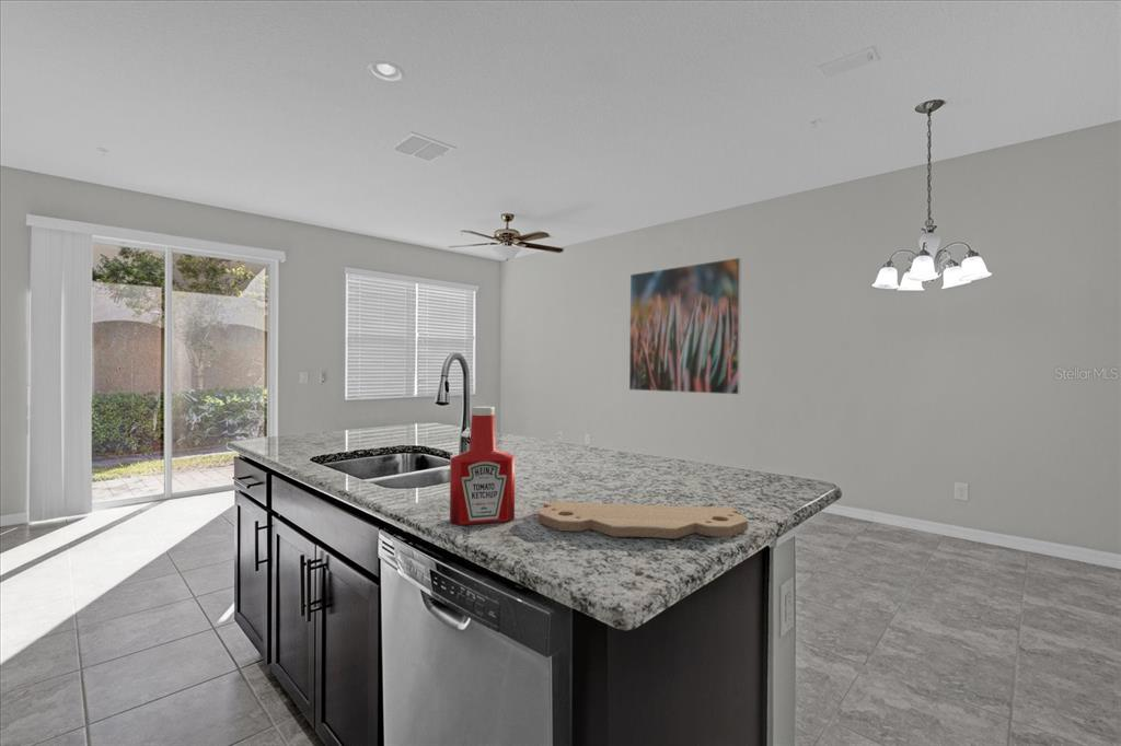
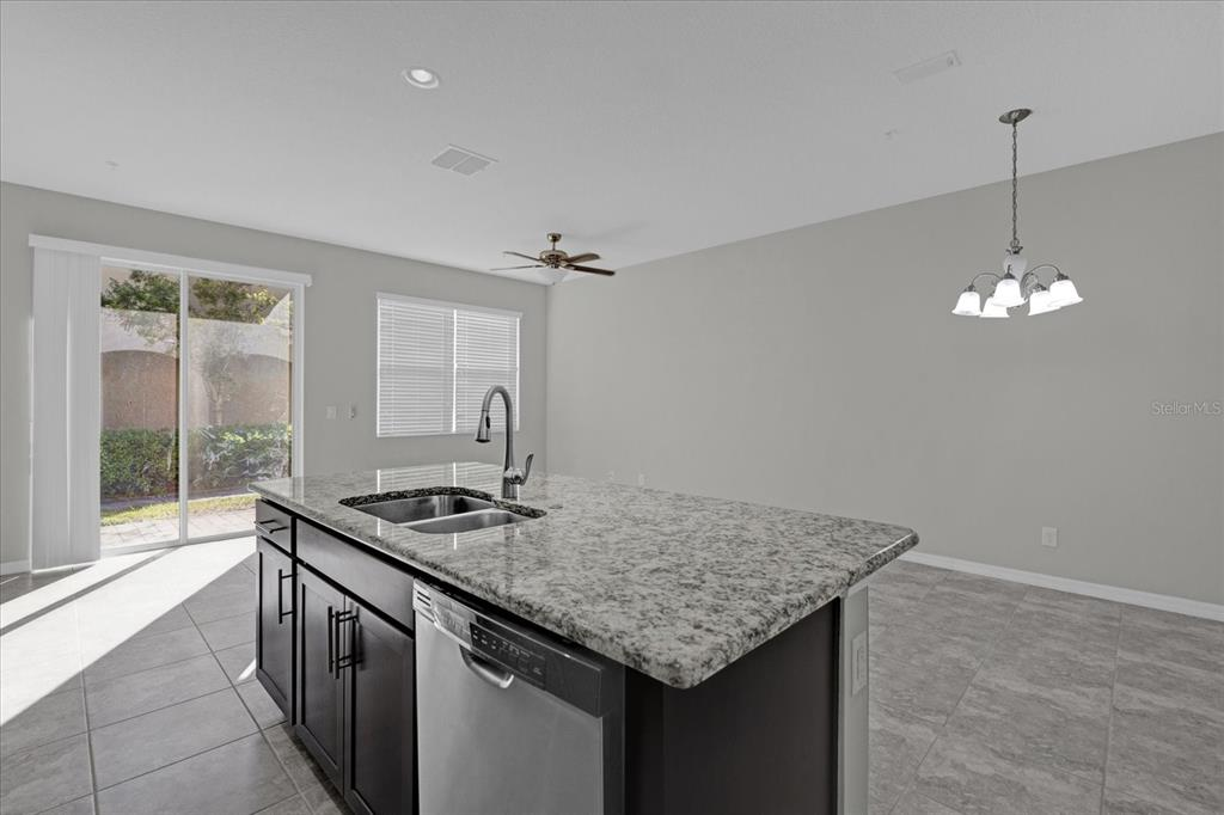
- cutting board [538,500,749,539]
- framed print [628,257,742,396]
- soap bottle [449,406,516,526]
